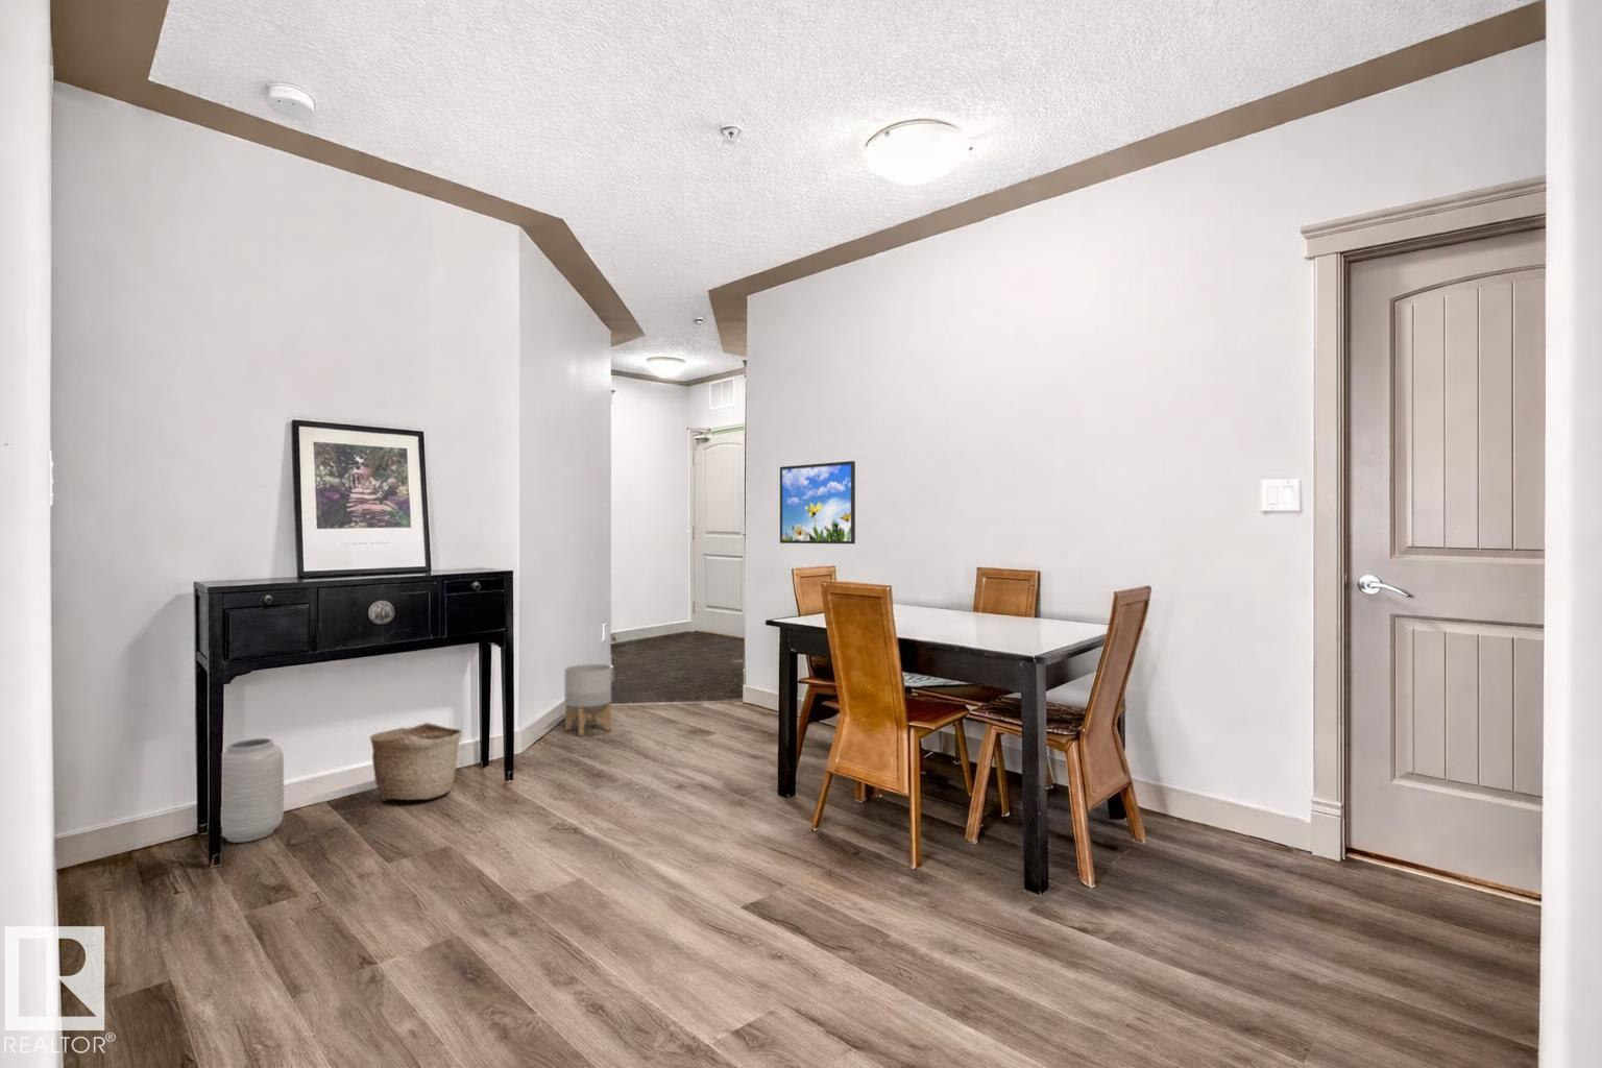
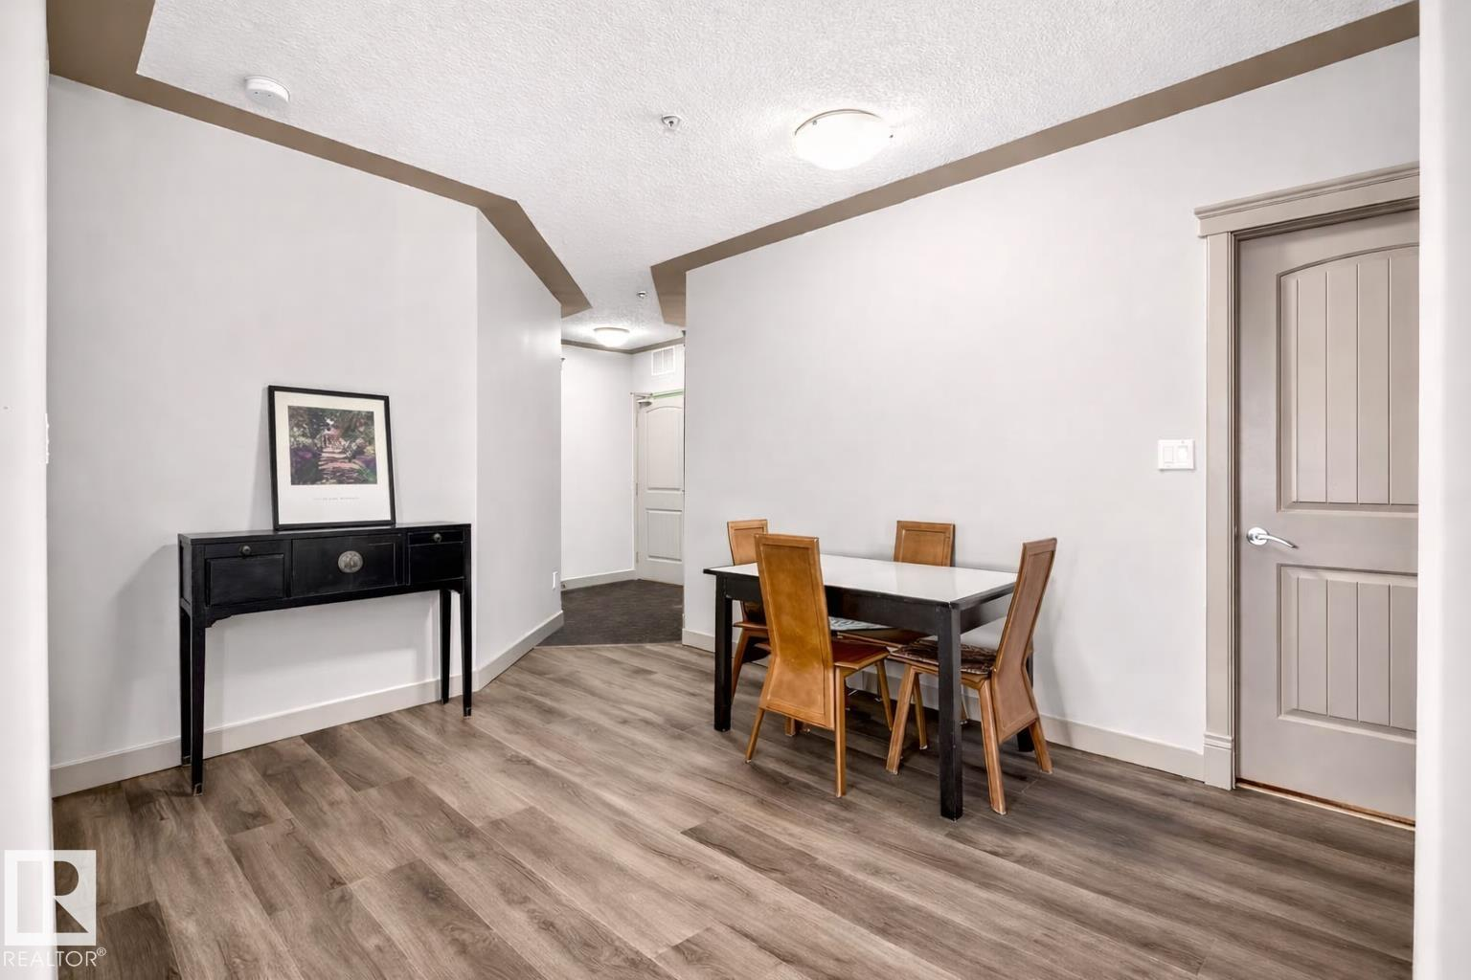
- vase [221,738,285,844]
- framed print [780,460,856,545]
- planter [563,663,613,738]
- basket [370,722,462,802]
